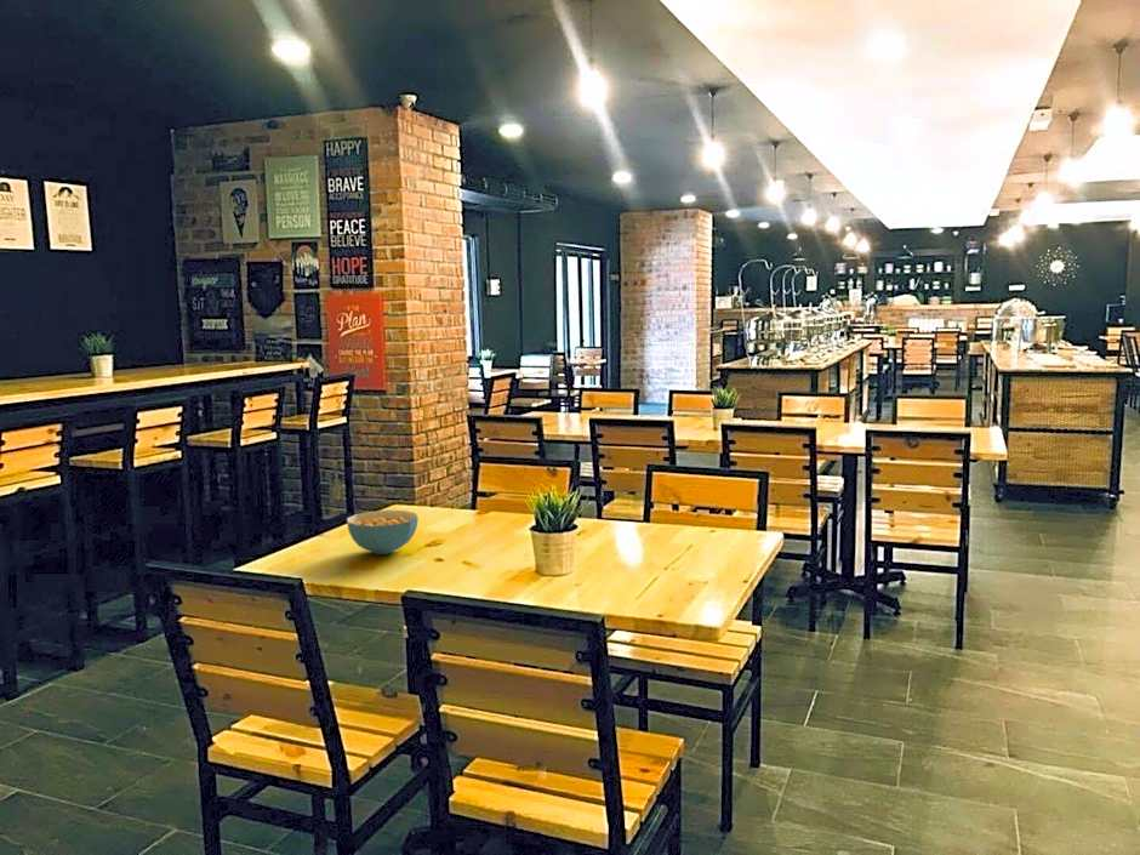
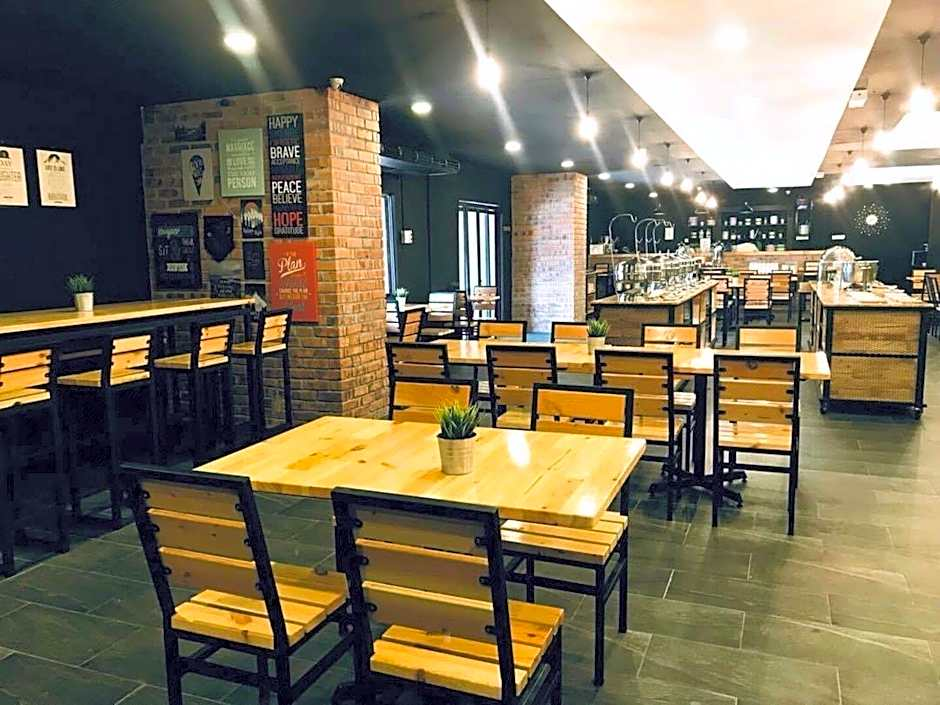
- cereal bowl [346,509,420,555]
